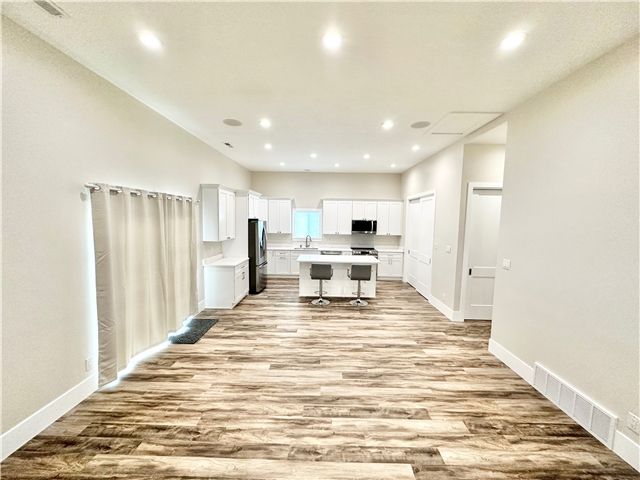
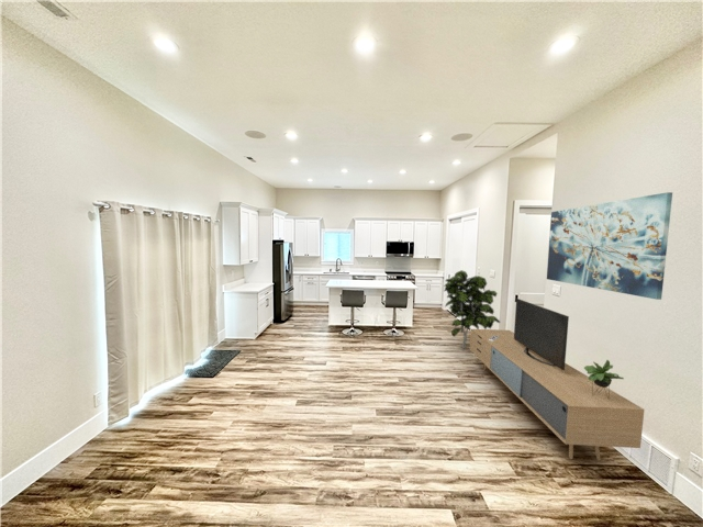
+ media console [469,298,646,462]
+ wall art [546,191,673,301]
+ indoor plant [443,269,501,349]
